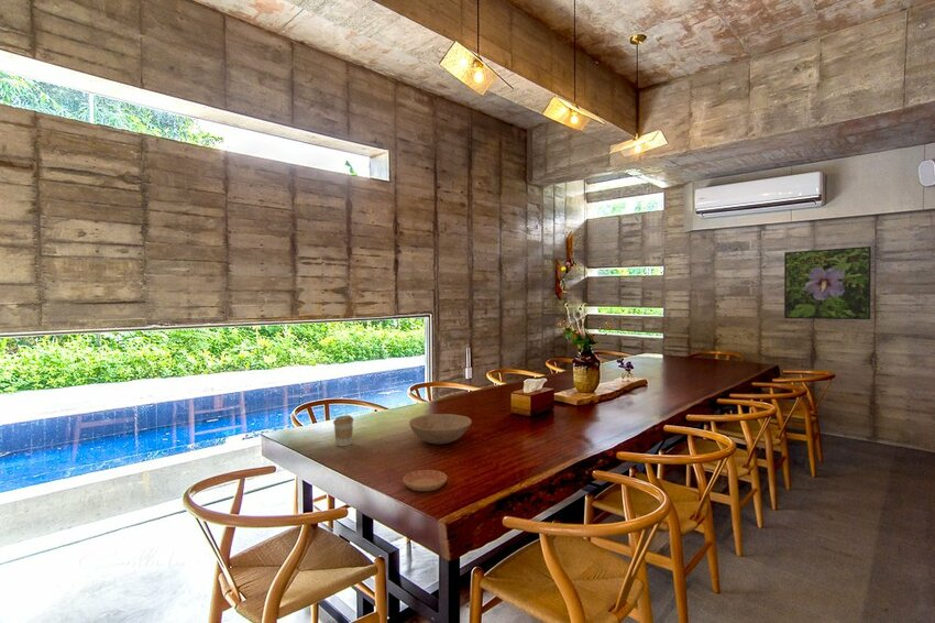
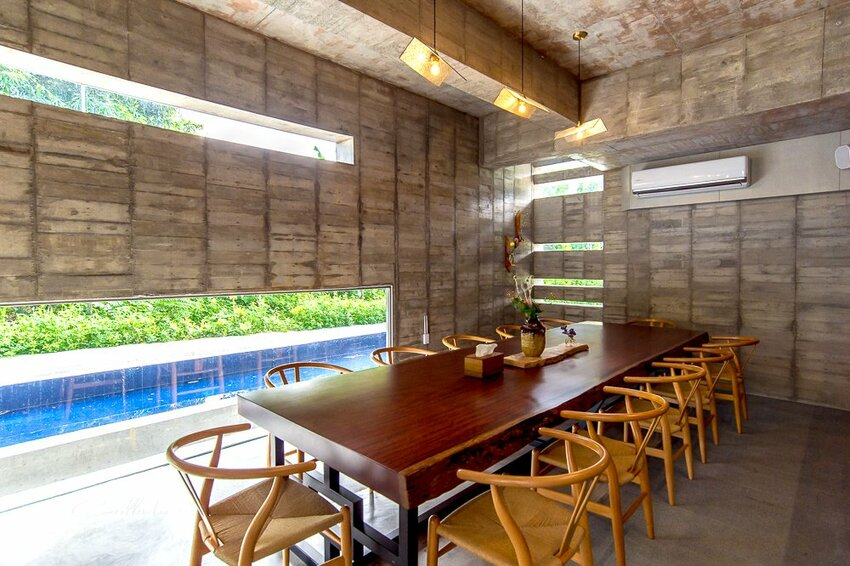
- coffee cup [332,414,354,447]
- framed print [783,245,872,320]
- bowl [408,413,473,445]
- saucer [402,469,448,492]
